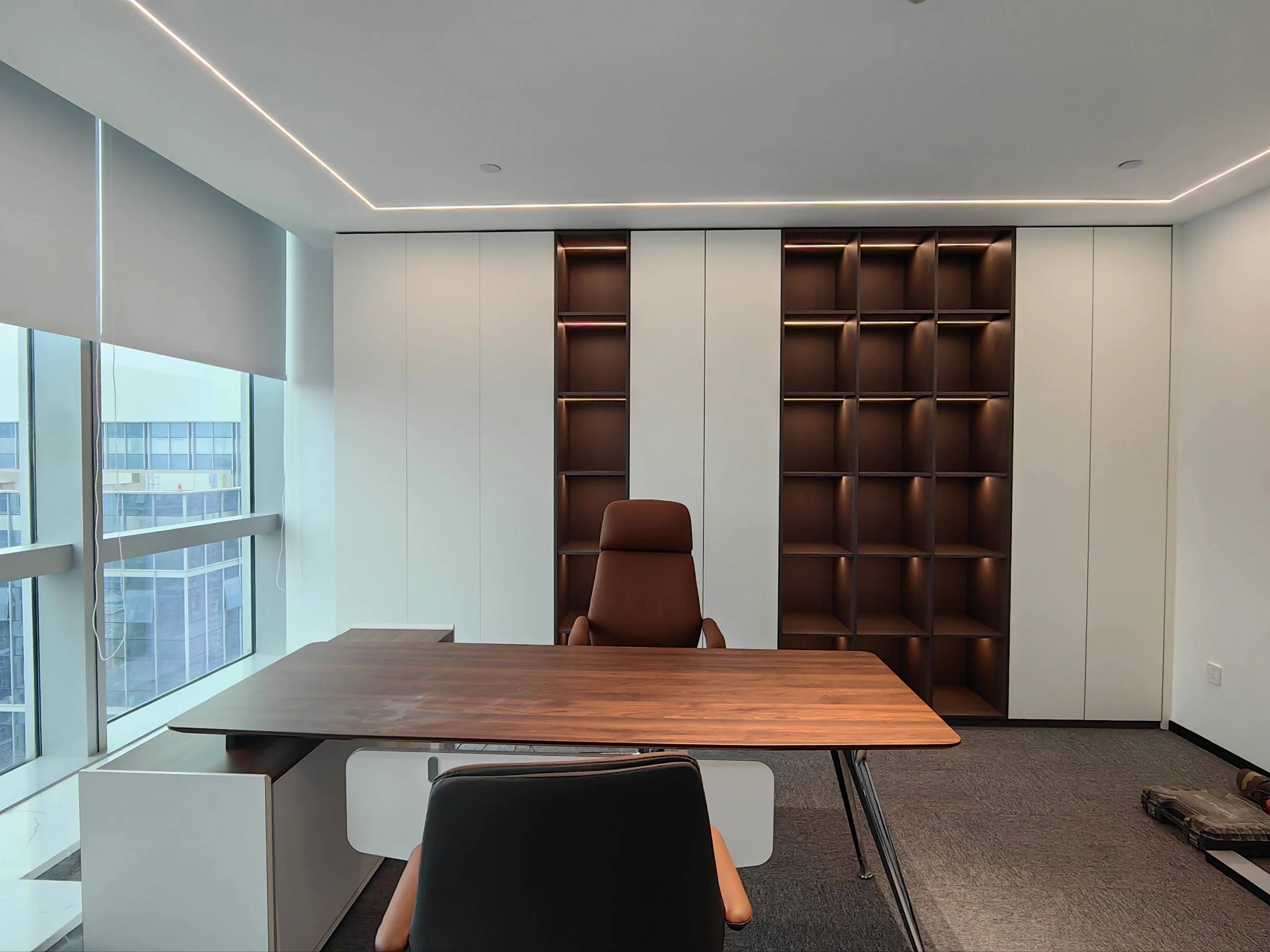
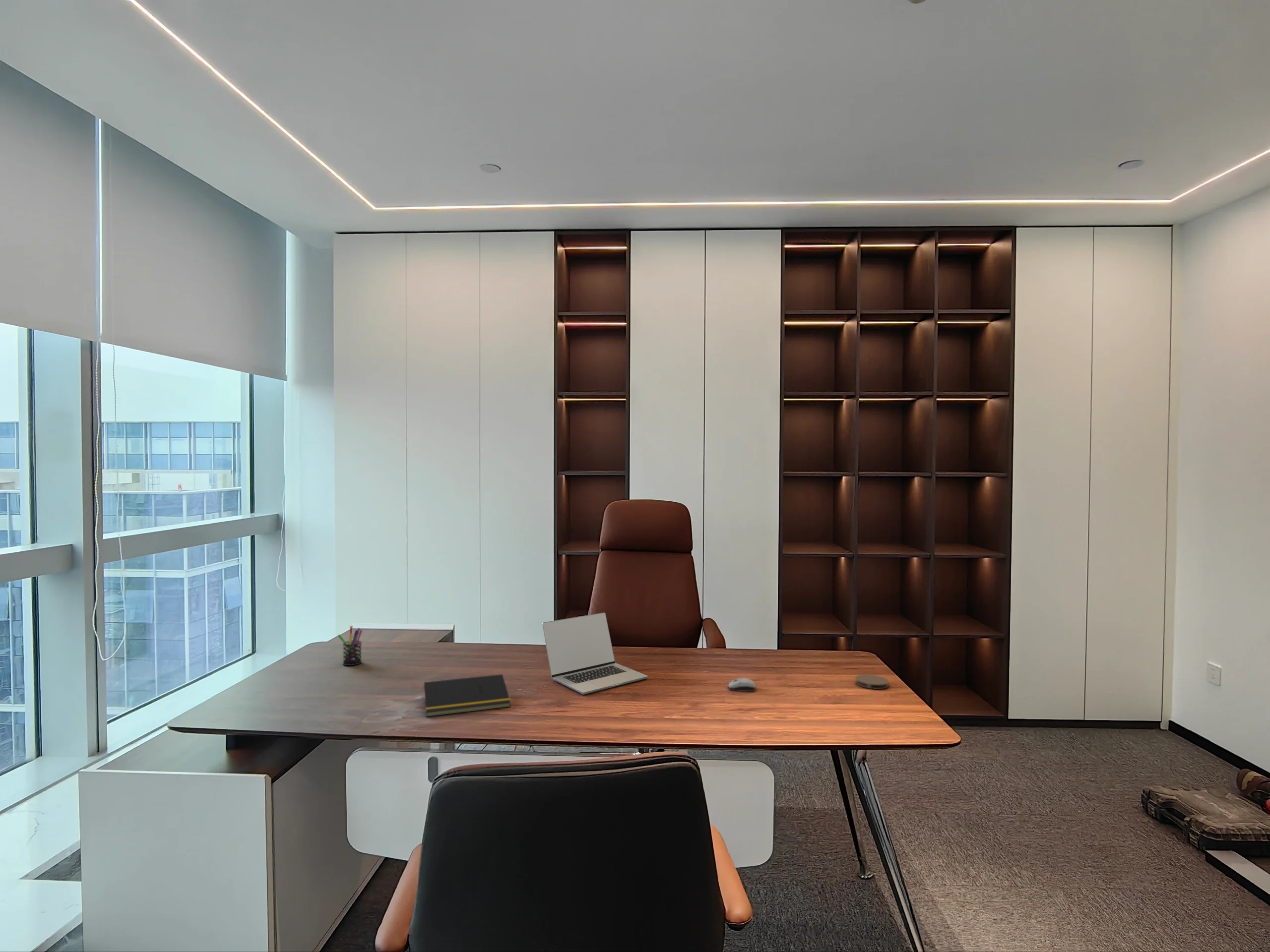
+ pen holder [337,625,363,666]
+ coaster [855,674,889,690]
+ laptop [542,612,648,695]
+ notepad [421,674,511,717]
+ computer mouse [728,678,756,692]
